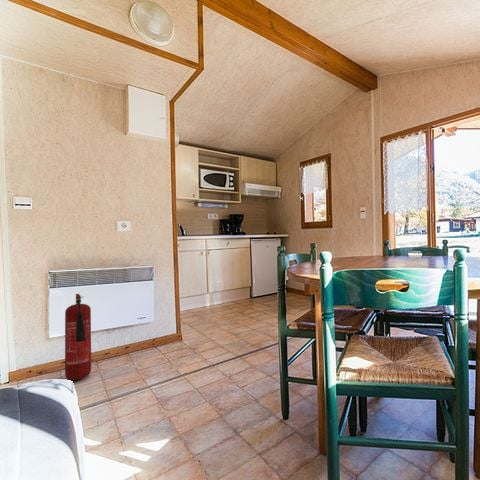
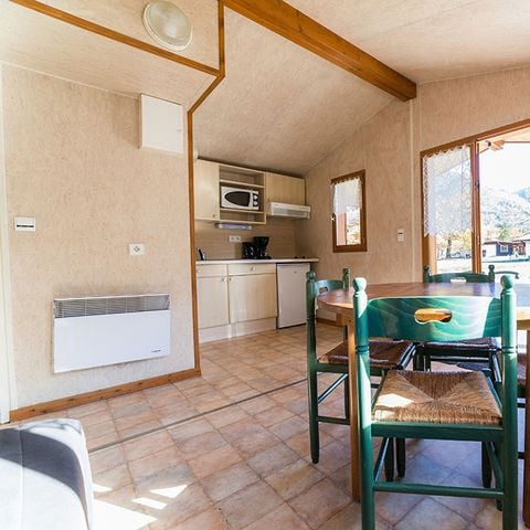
- fire extinguisher [64,293,92,381]
